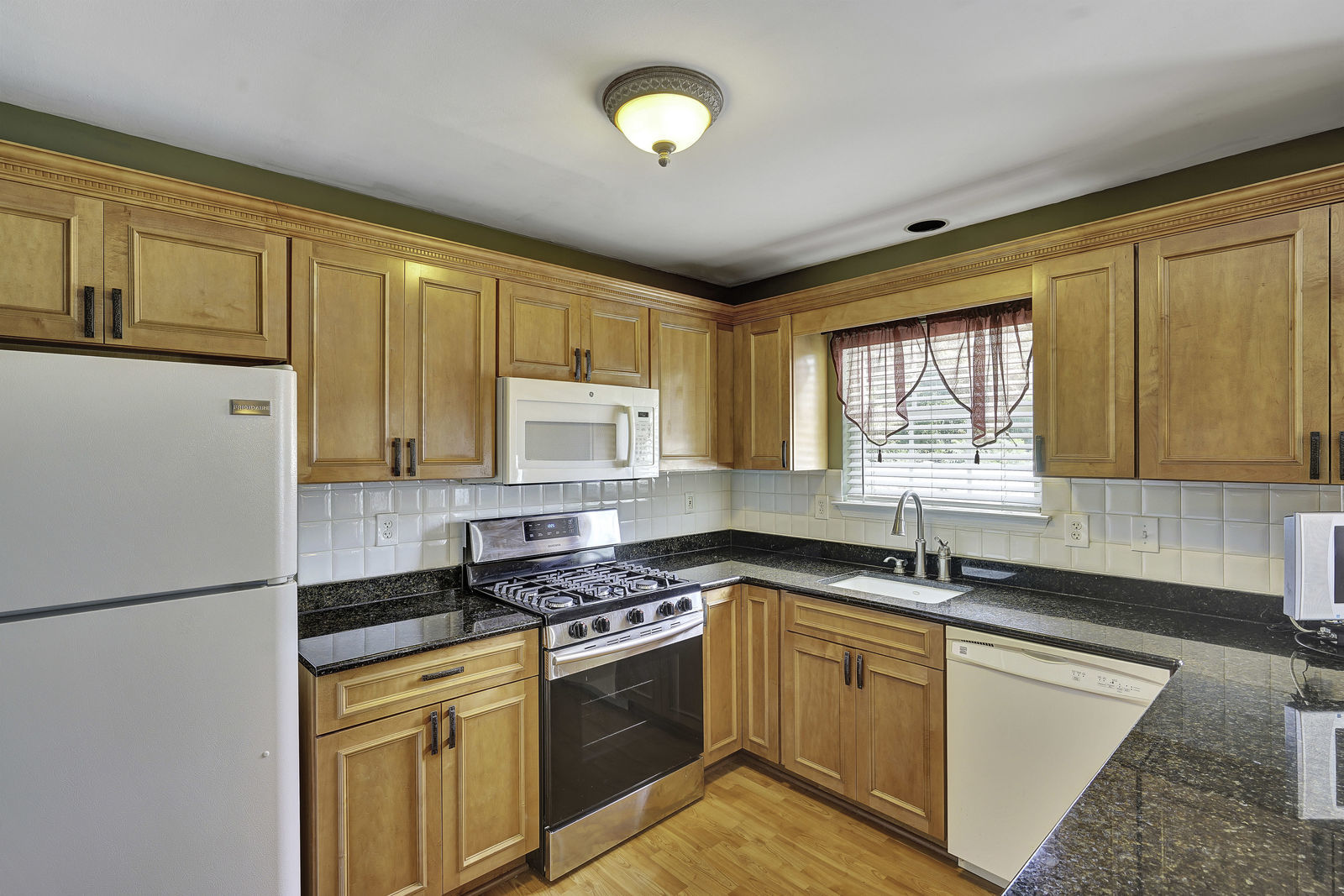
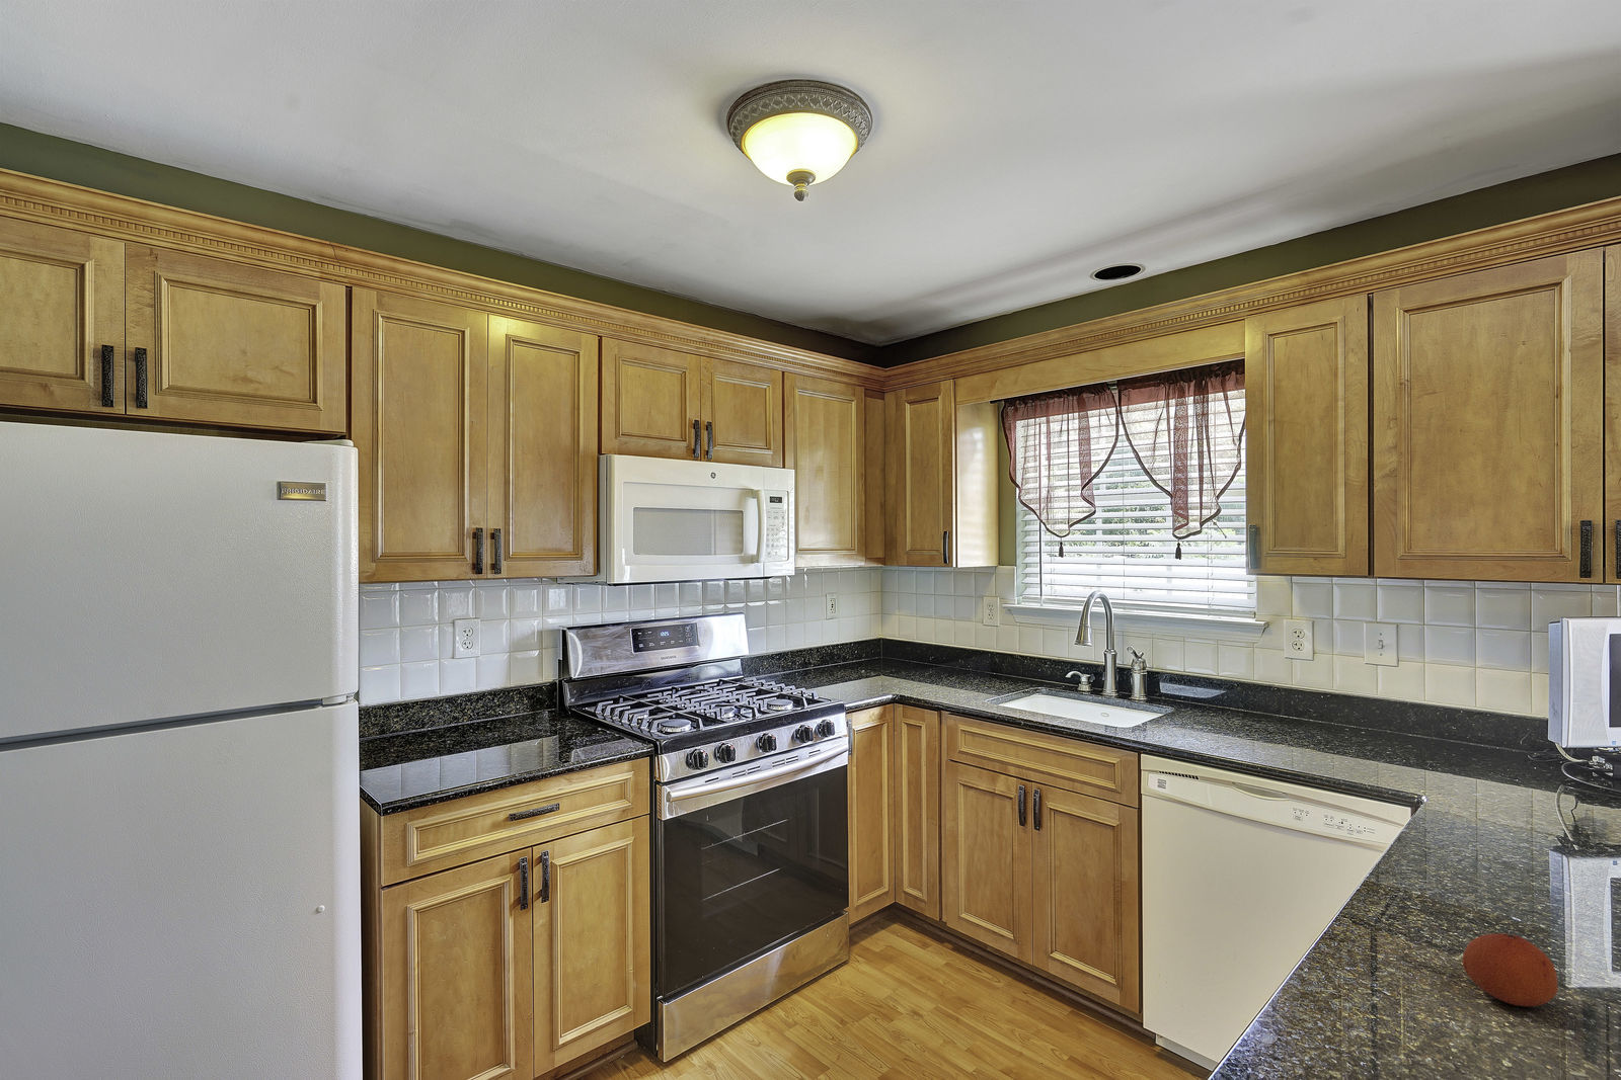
+ fruit [1462,932,1558,1008]
